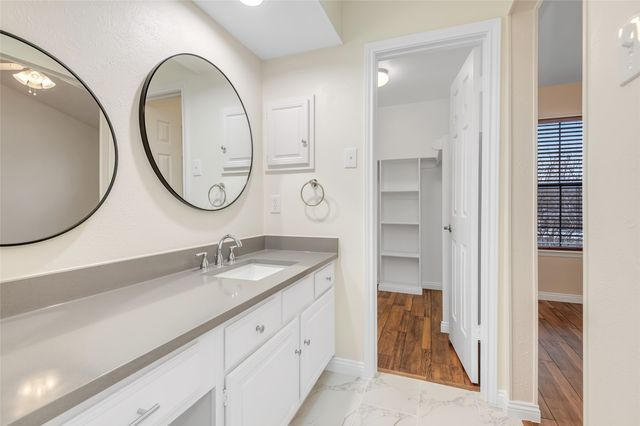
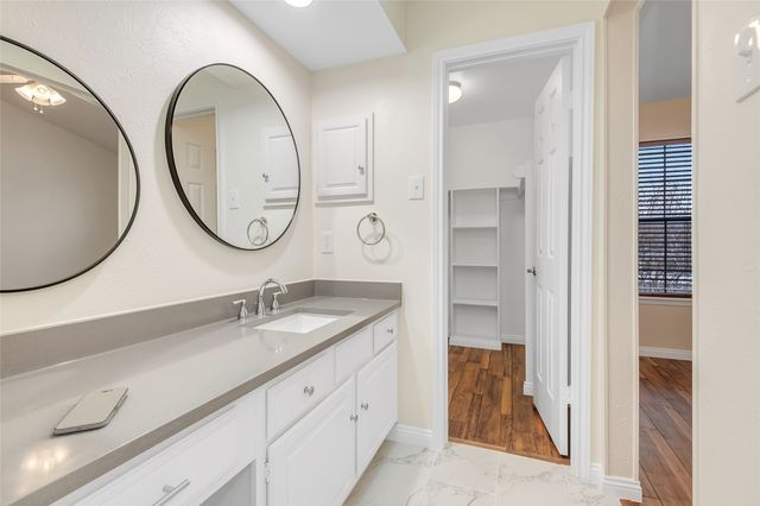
+ smartphone [53,386,129,435]
